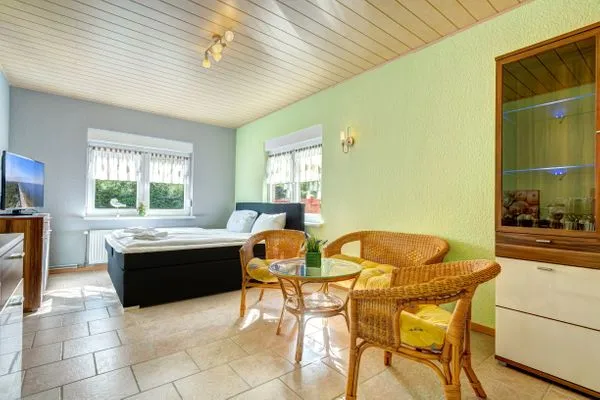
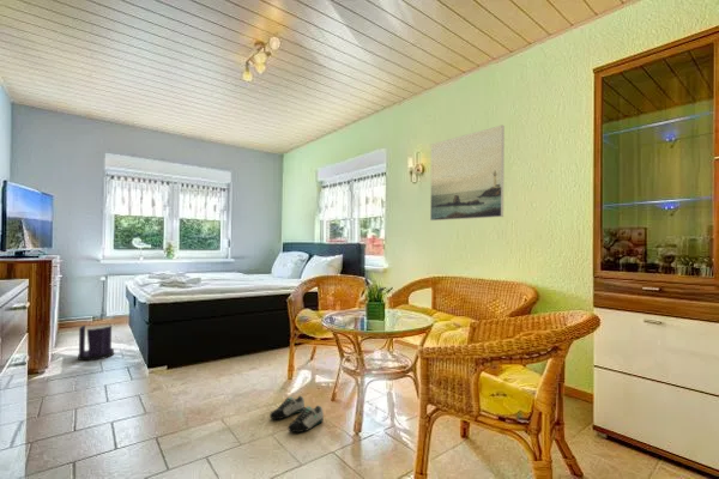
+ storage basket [77,325,115,362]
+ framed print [429,125,506,222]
+ sneaker [268,395,325,433]
